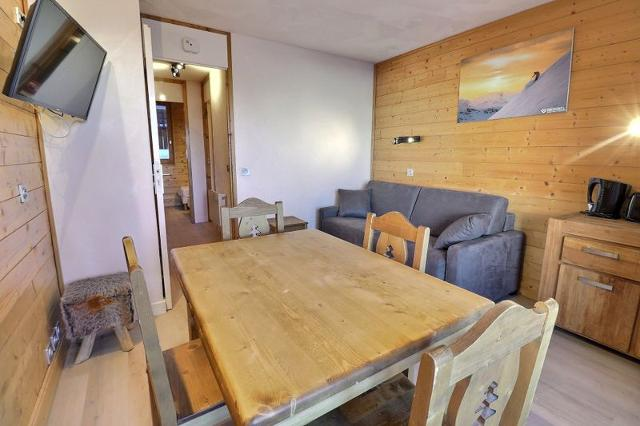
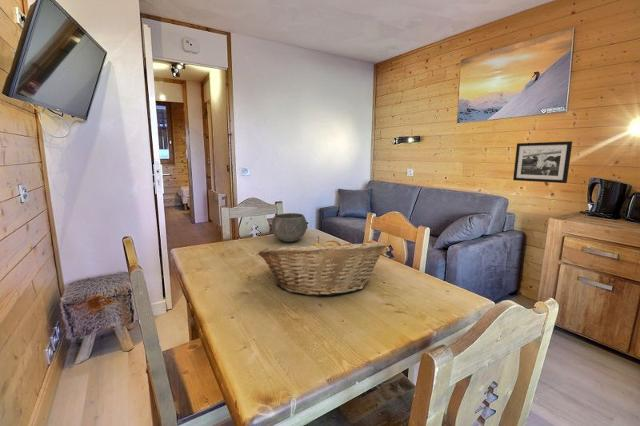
+ fruit basket [257,235,388,297]
+ bowl [270,212,308,243]
+ picture frame [512,140,573,184]
